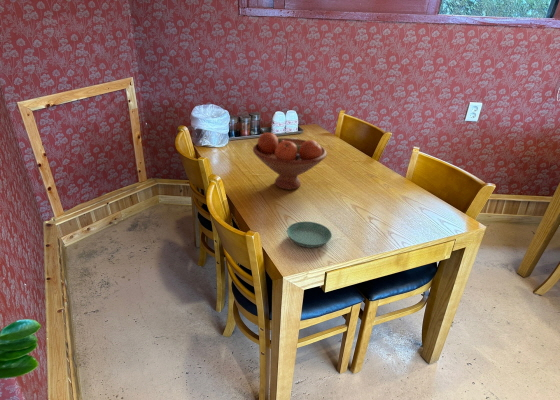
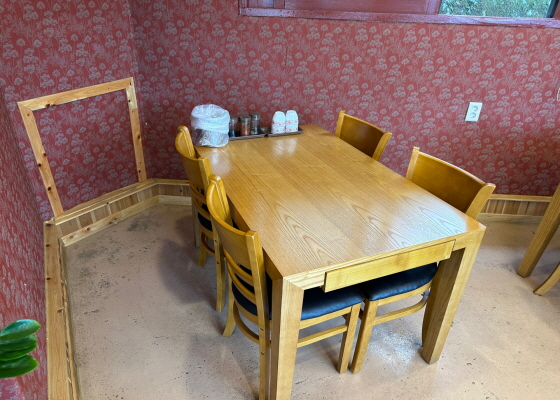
- fruit bowl [252,132,328,191]
- saucer [286,221,333,249]
